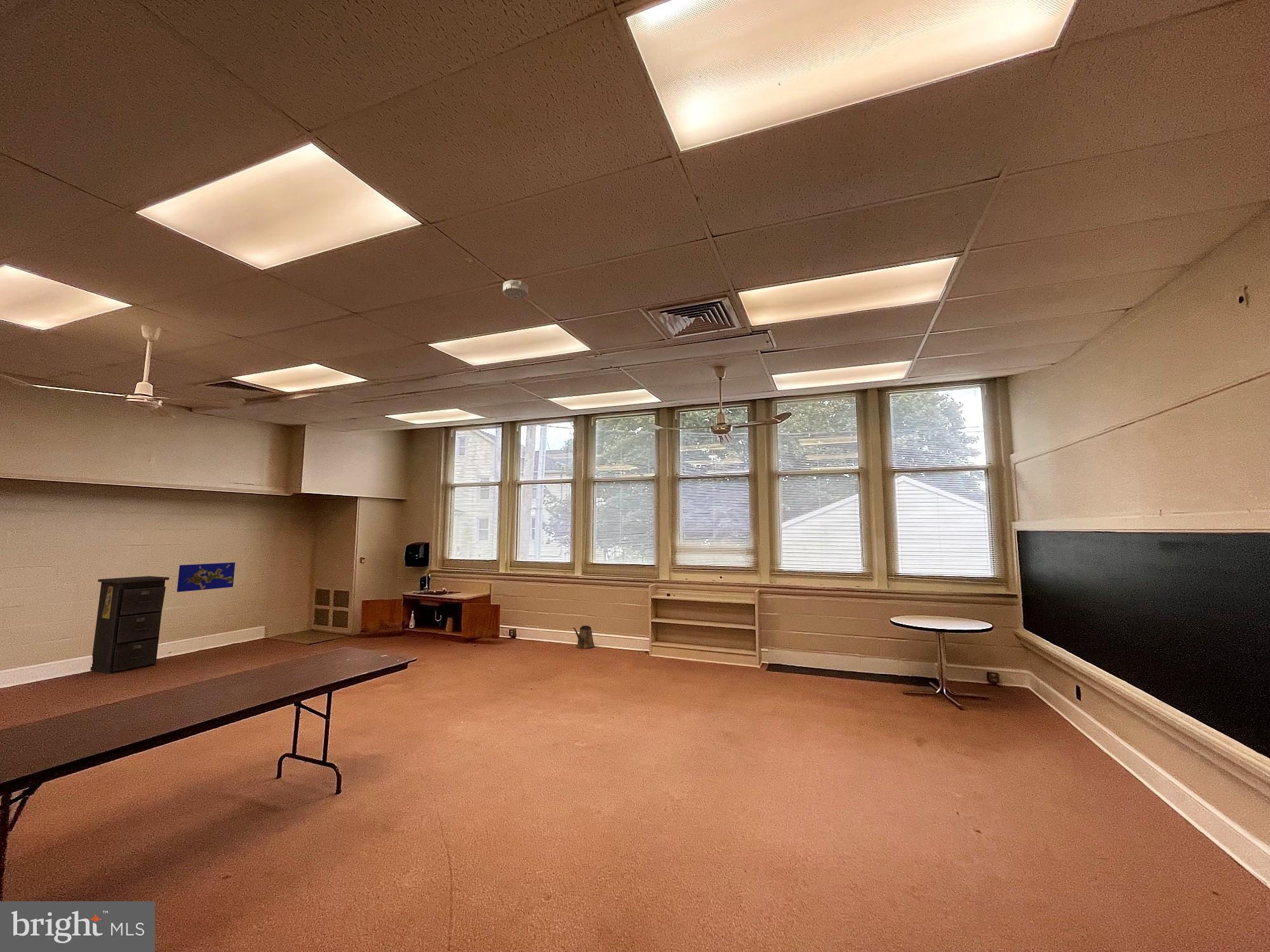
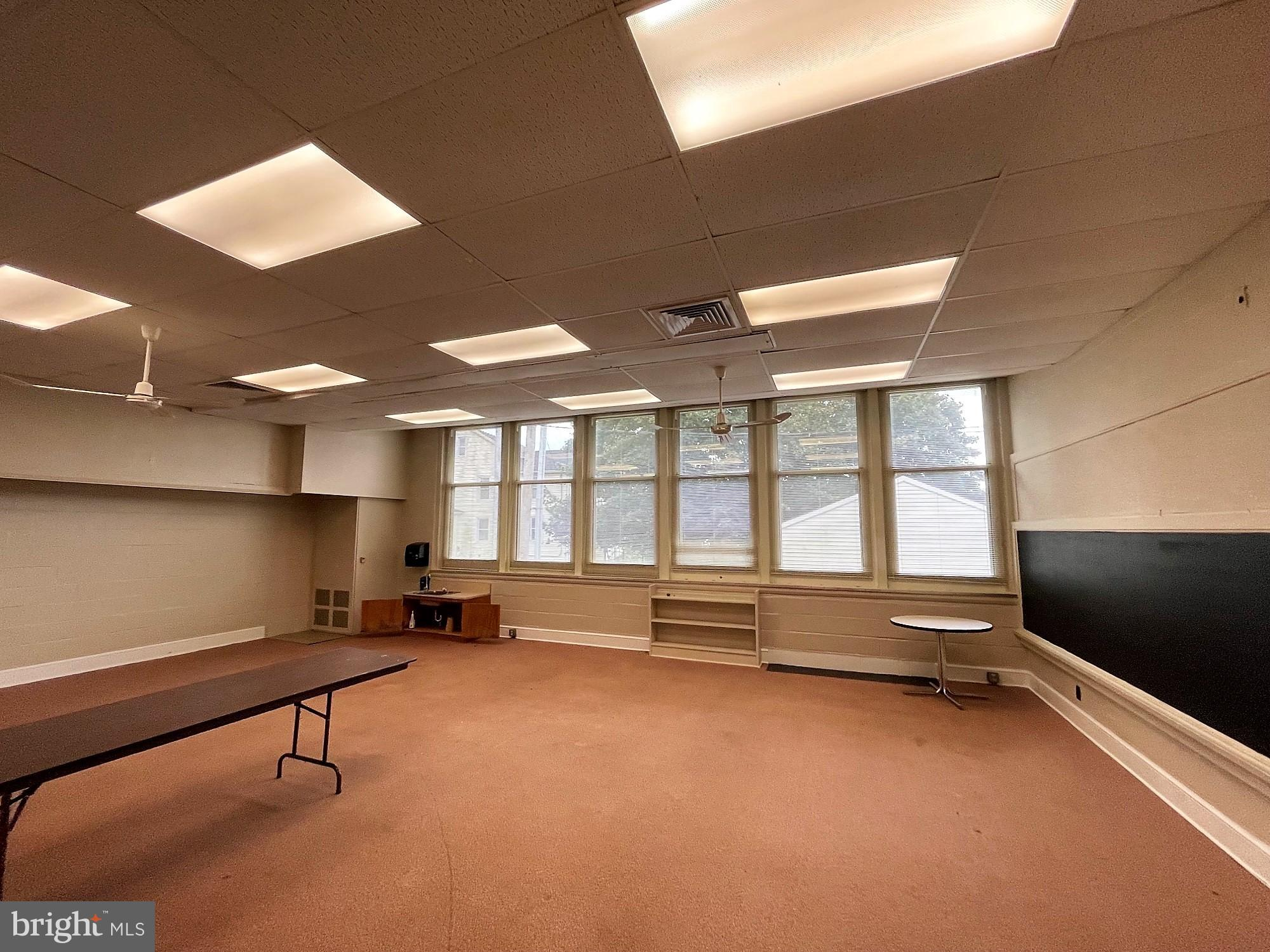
- filing cabinet [90,576,170,675]
- smoke detector [502,279,529,300]
- world map [177,562,236,593]
- watering can [572,625,595,649]
